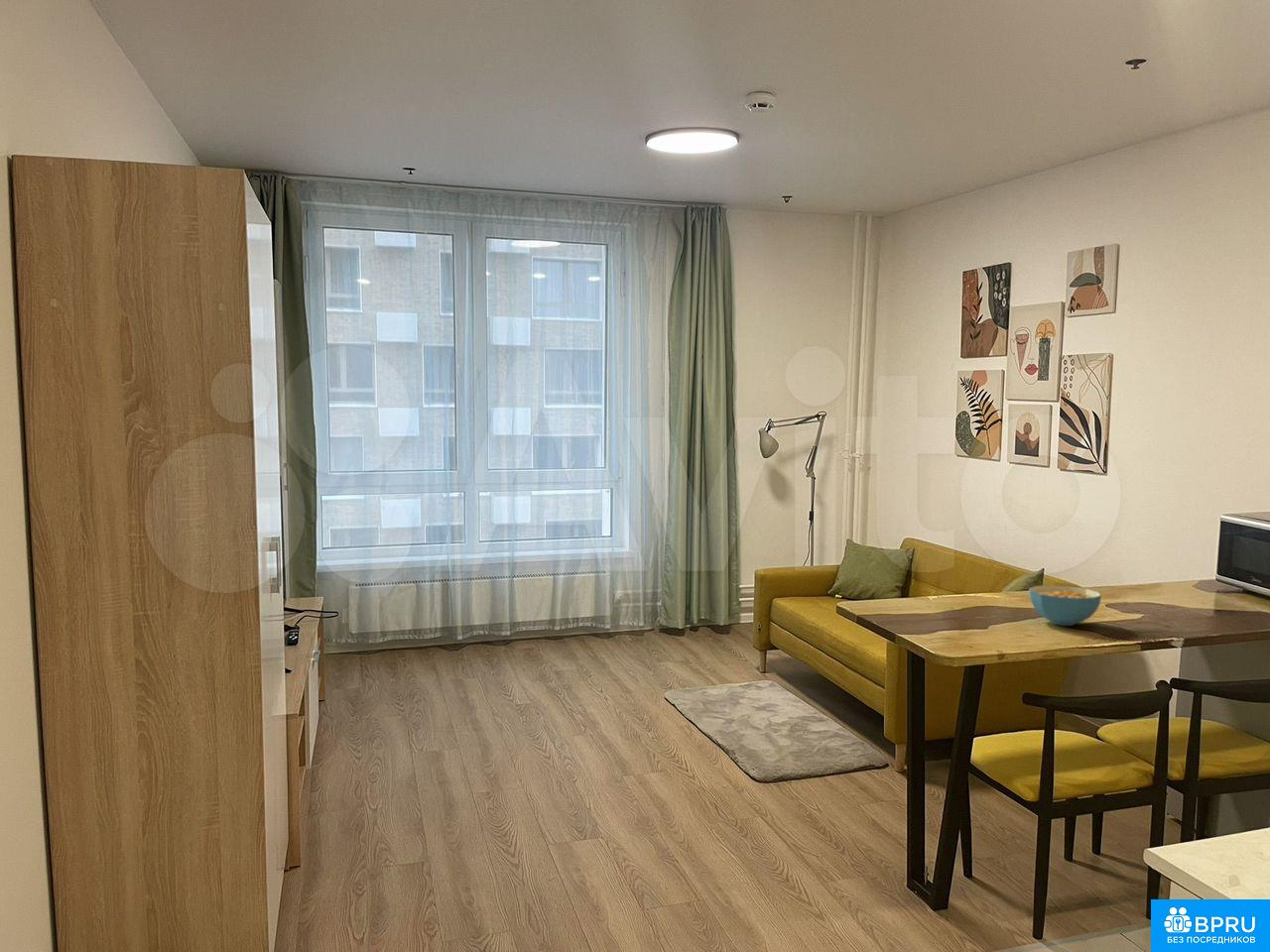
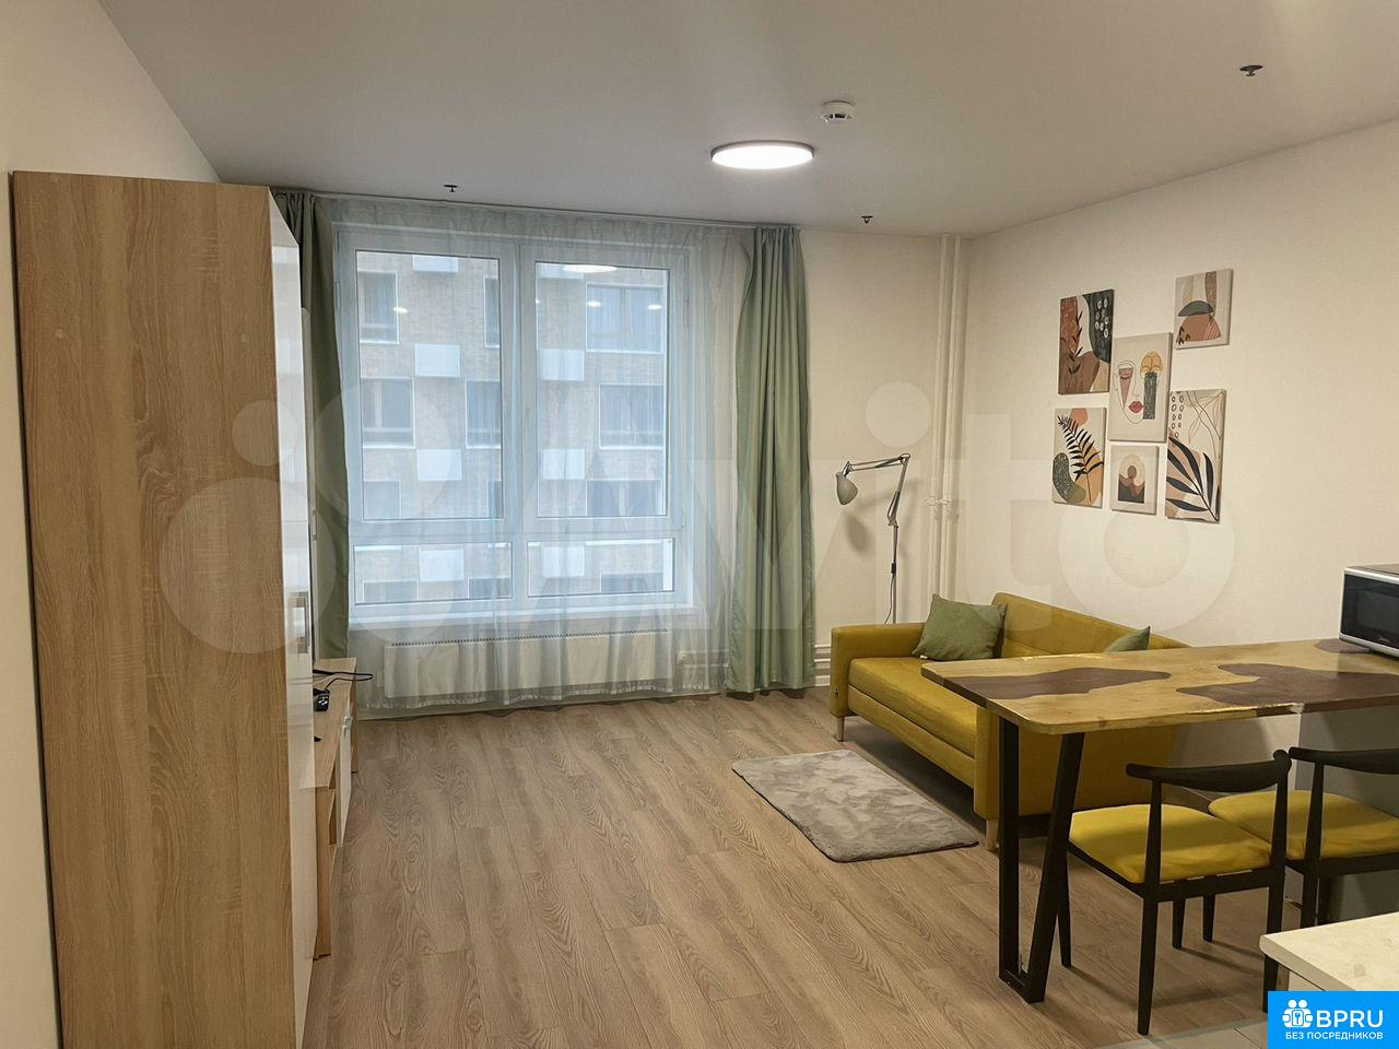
- cereal bowl [1028,584,1102,627]
